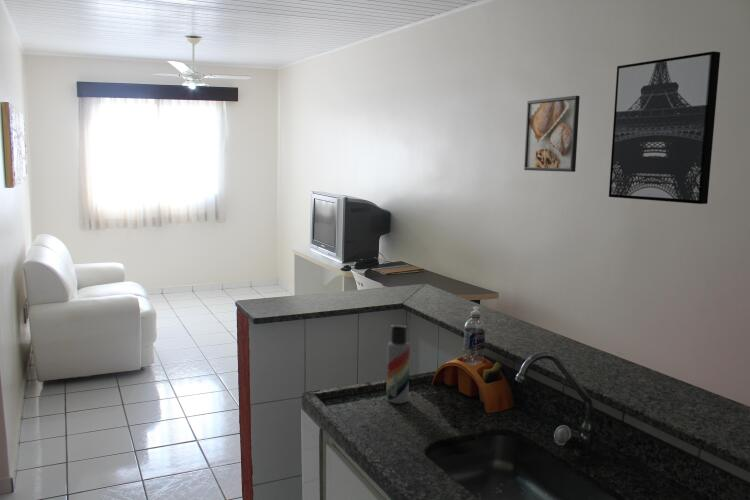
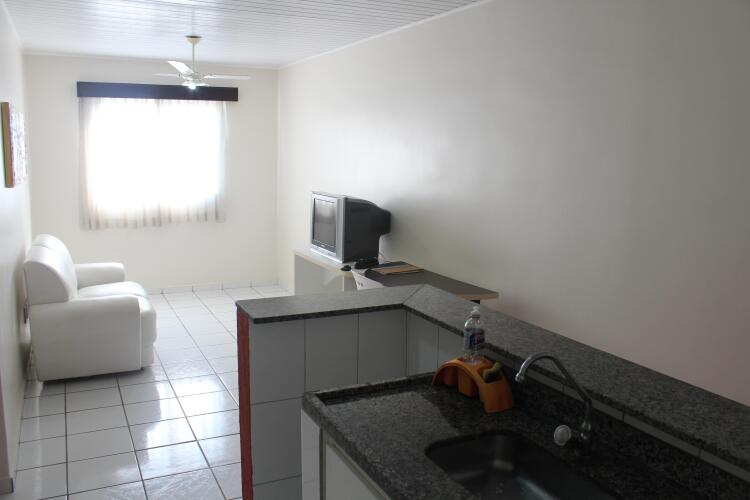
- wall art [608,50,721,205]
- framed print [523,95,581,173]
- lotion bottle [386,324,411,405]
